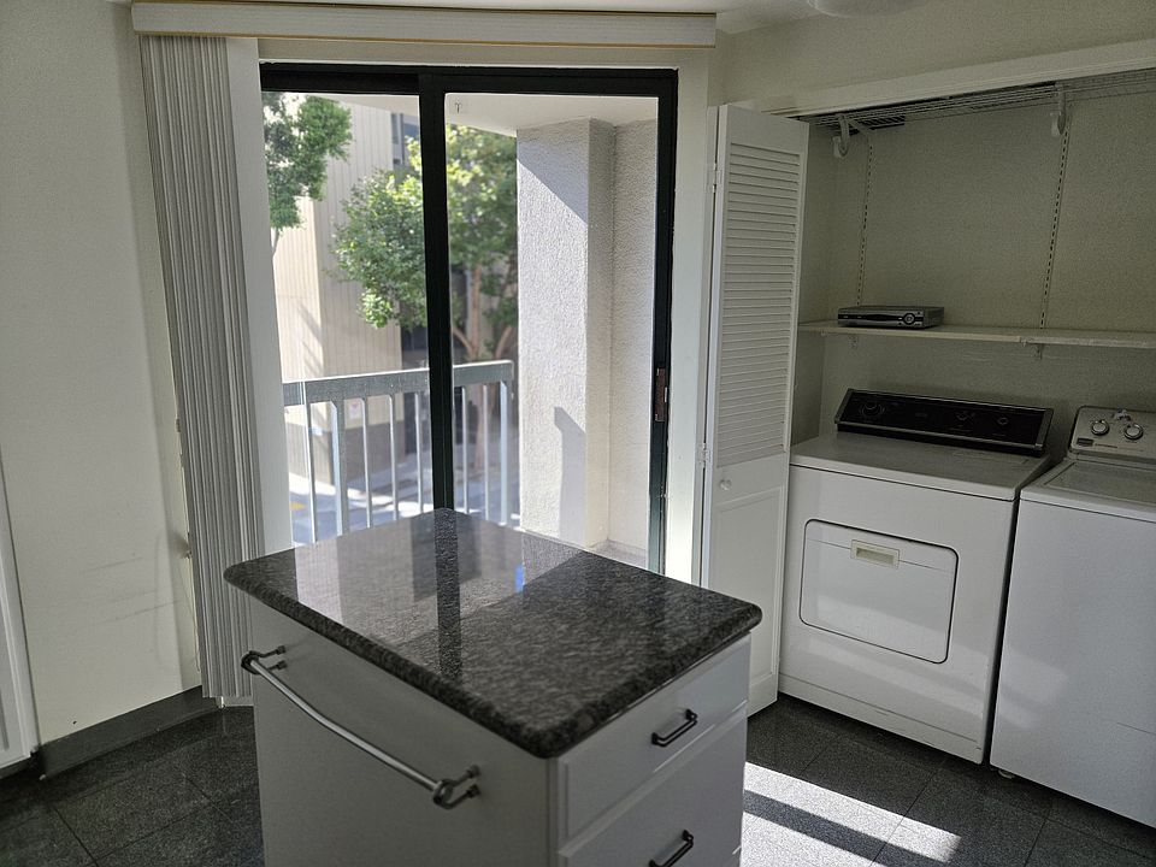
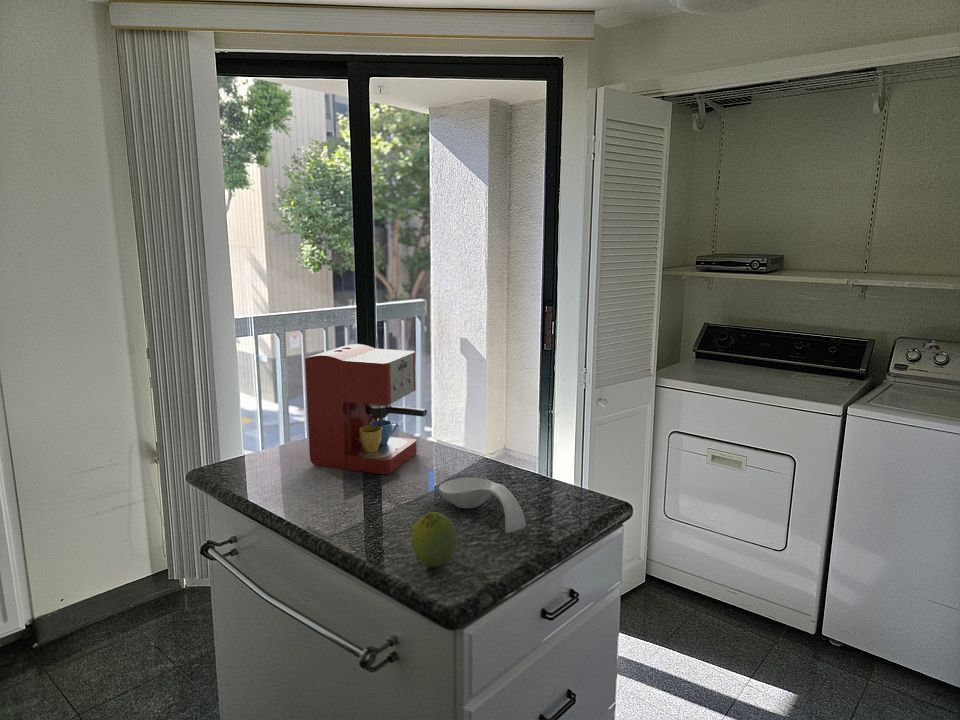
+ spoon rest [438,476,527,534]
+ fruit [411,511,458,568]
+ coffee maker [304,343,428,475]
